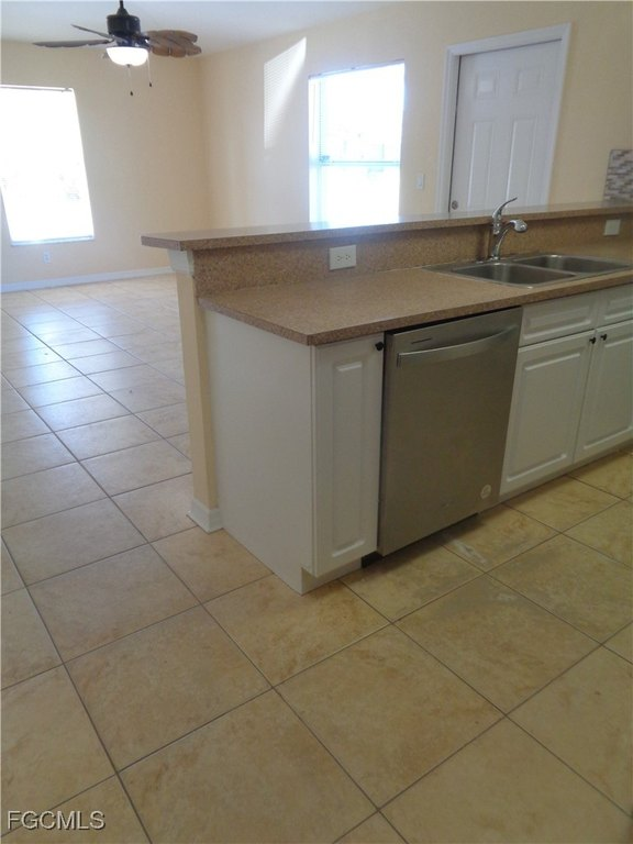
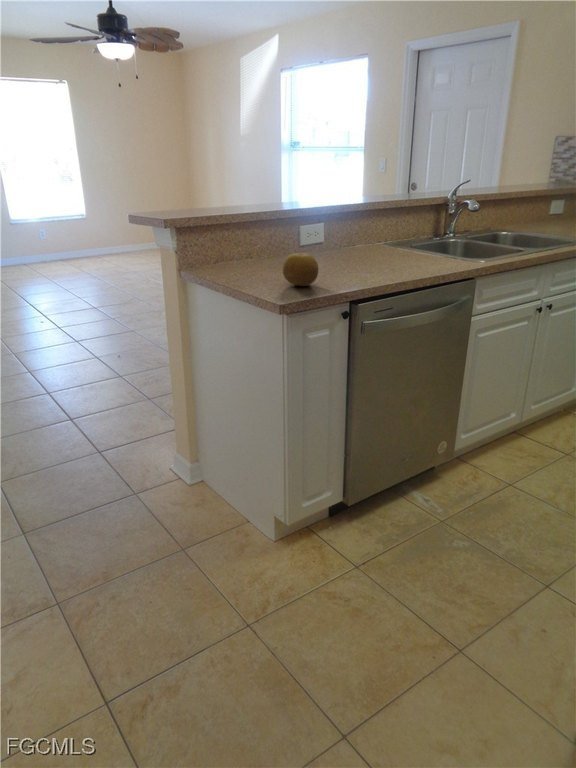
+ fruit [281,252,319,287]
